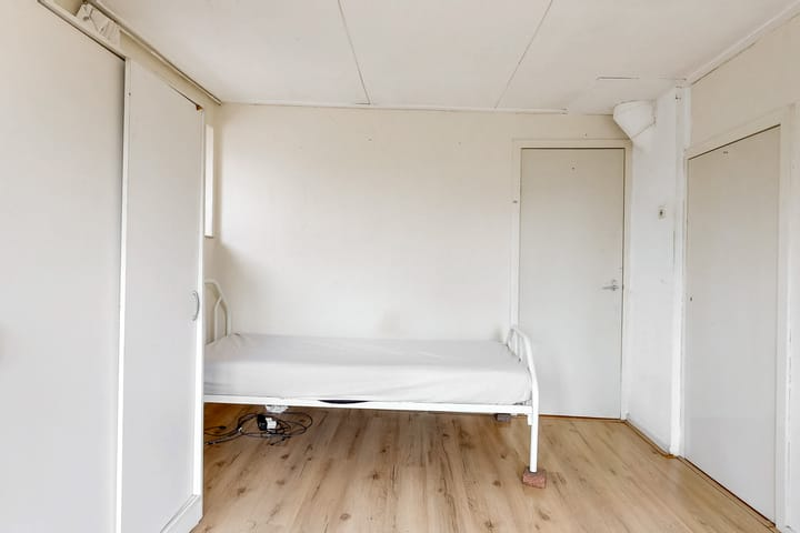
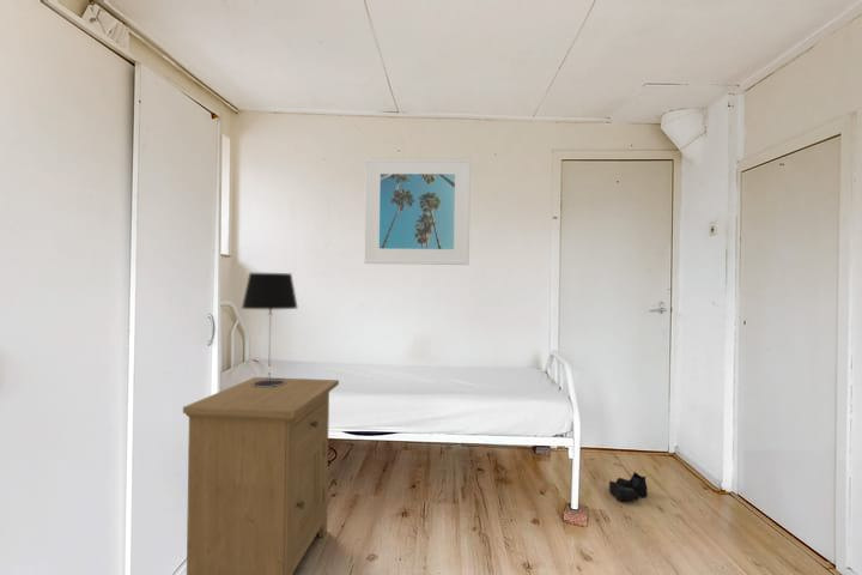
+ boots [608,471,649,502]
+ nightstand [182,376,340,575]
+ table lamp [241,272,299,387]
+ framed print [363,157,472,266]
